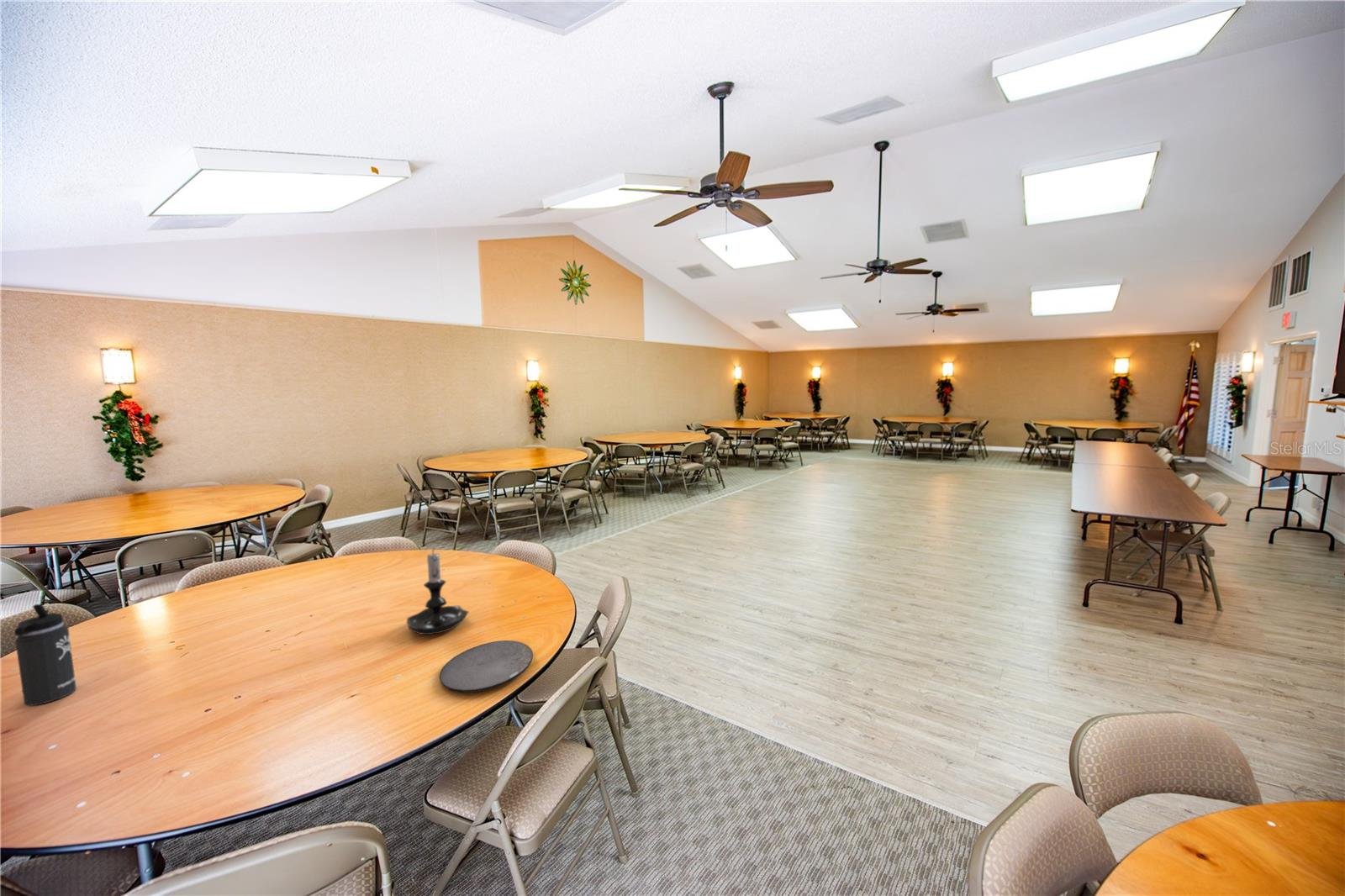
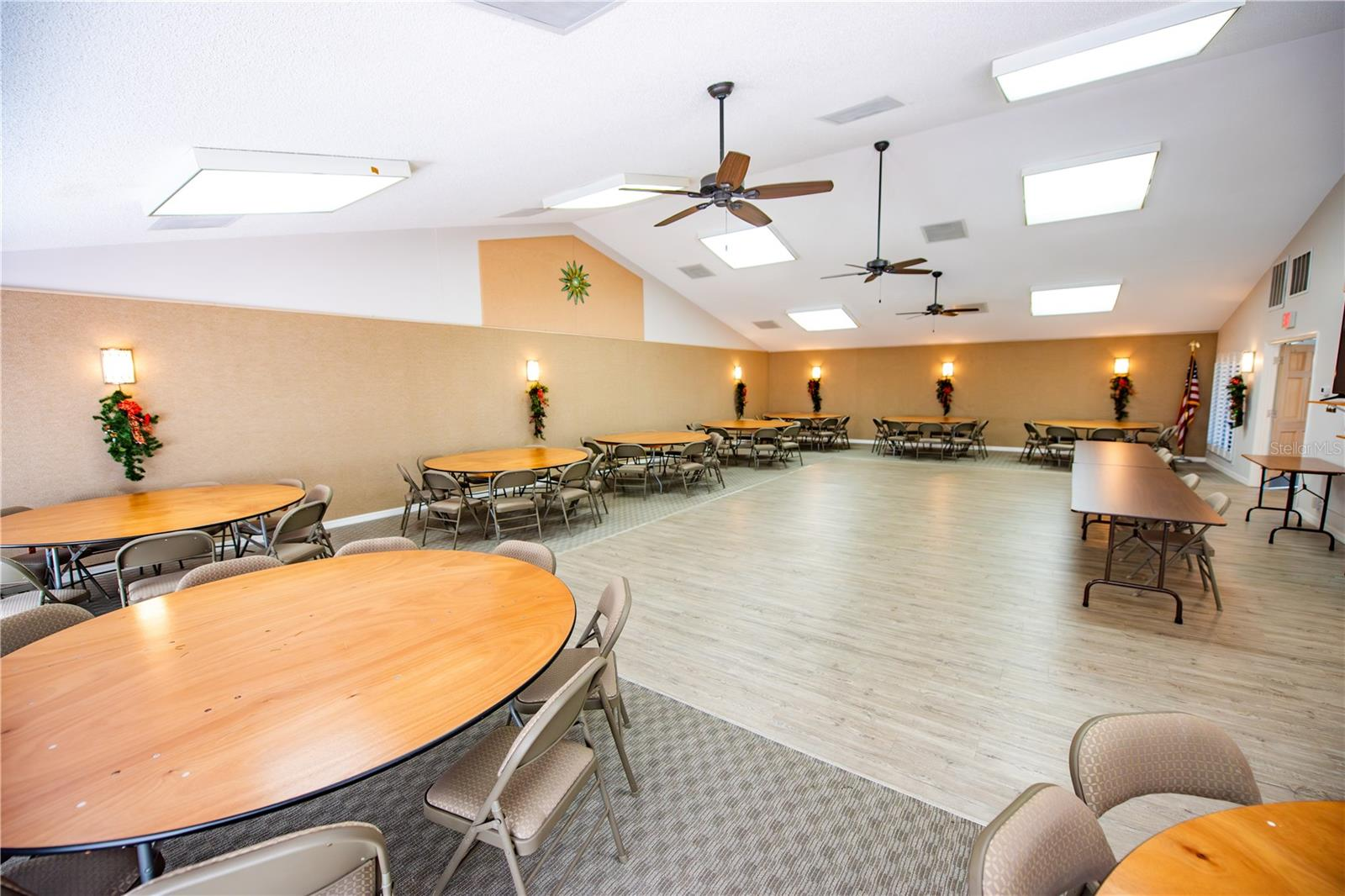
- thermos bottle [13,603,77,706]
- candle holder [406,548,469,635]
- plate [439,640,534,693]
